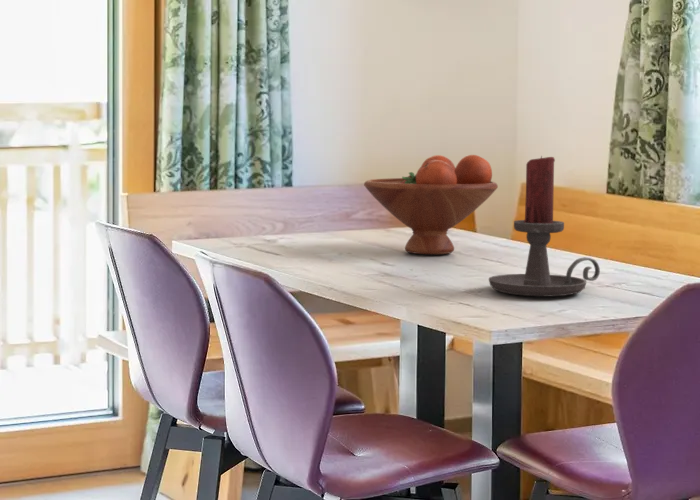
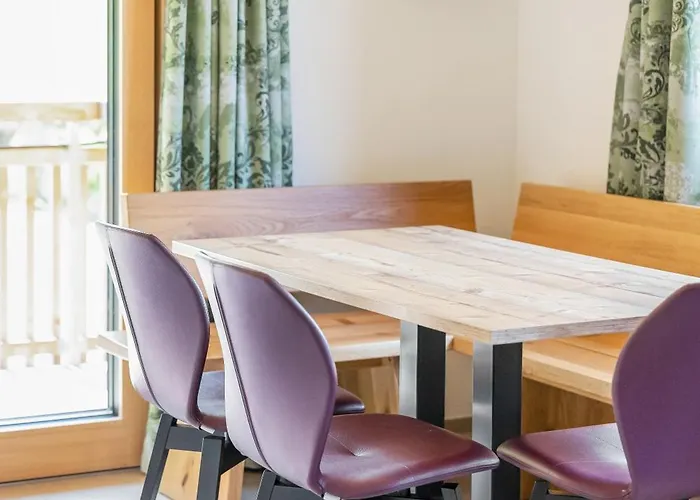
- fruit bowl [363,154,499,255]
- candle holder [488,155,601,297]
